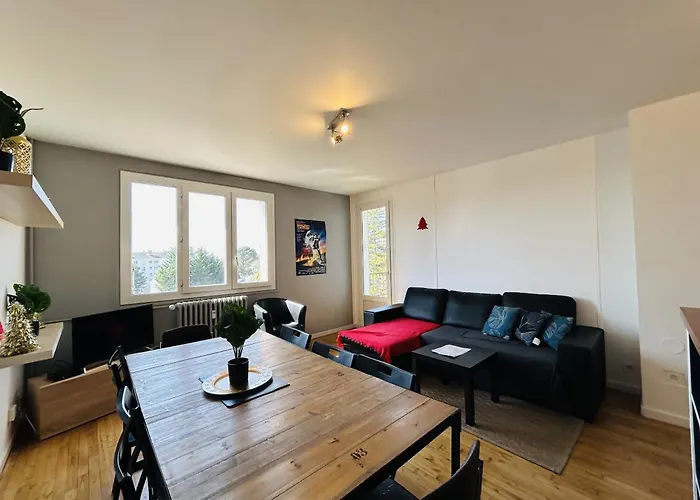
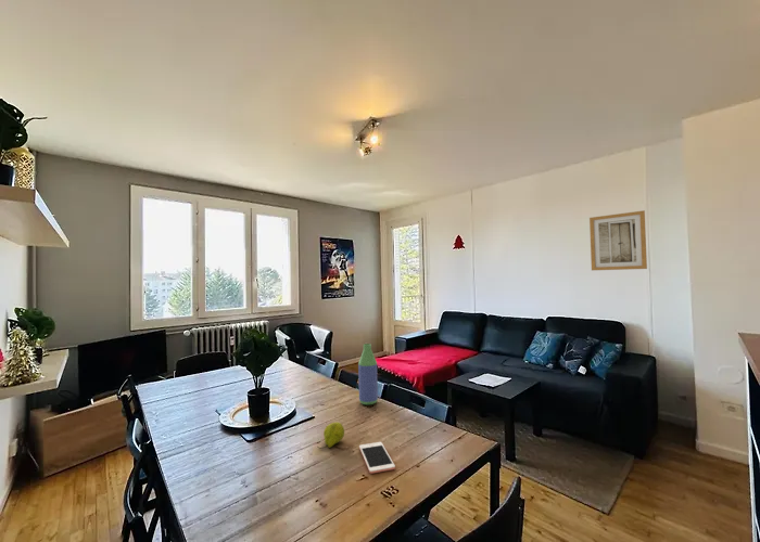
+ bottle [357,343,379,405]
+ wall art [588,209,648,271]
+ fruit [318,421,345,450]
+ cell phone [358,441,396,475]
